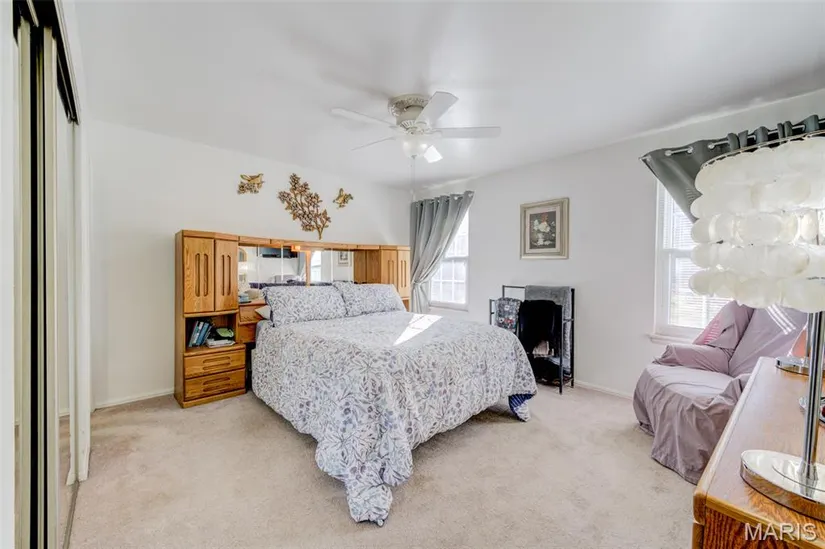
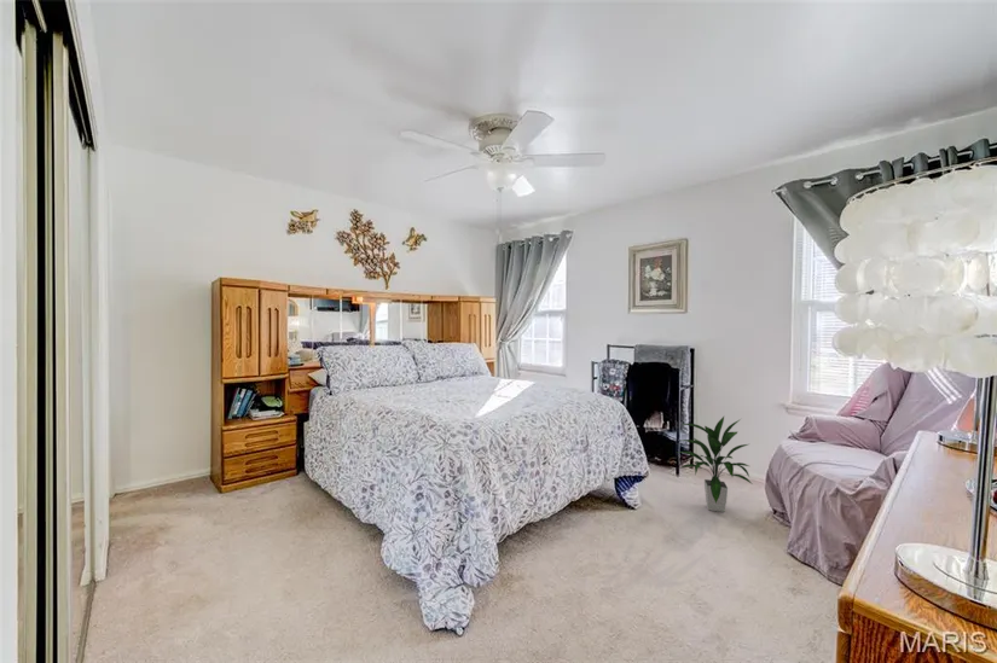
+ indoor plant [676,415,754,513]
